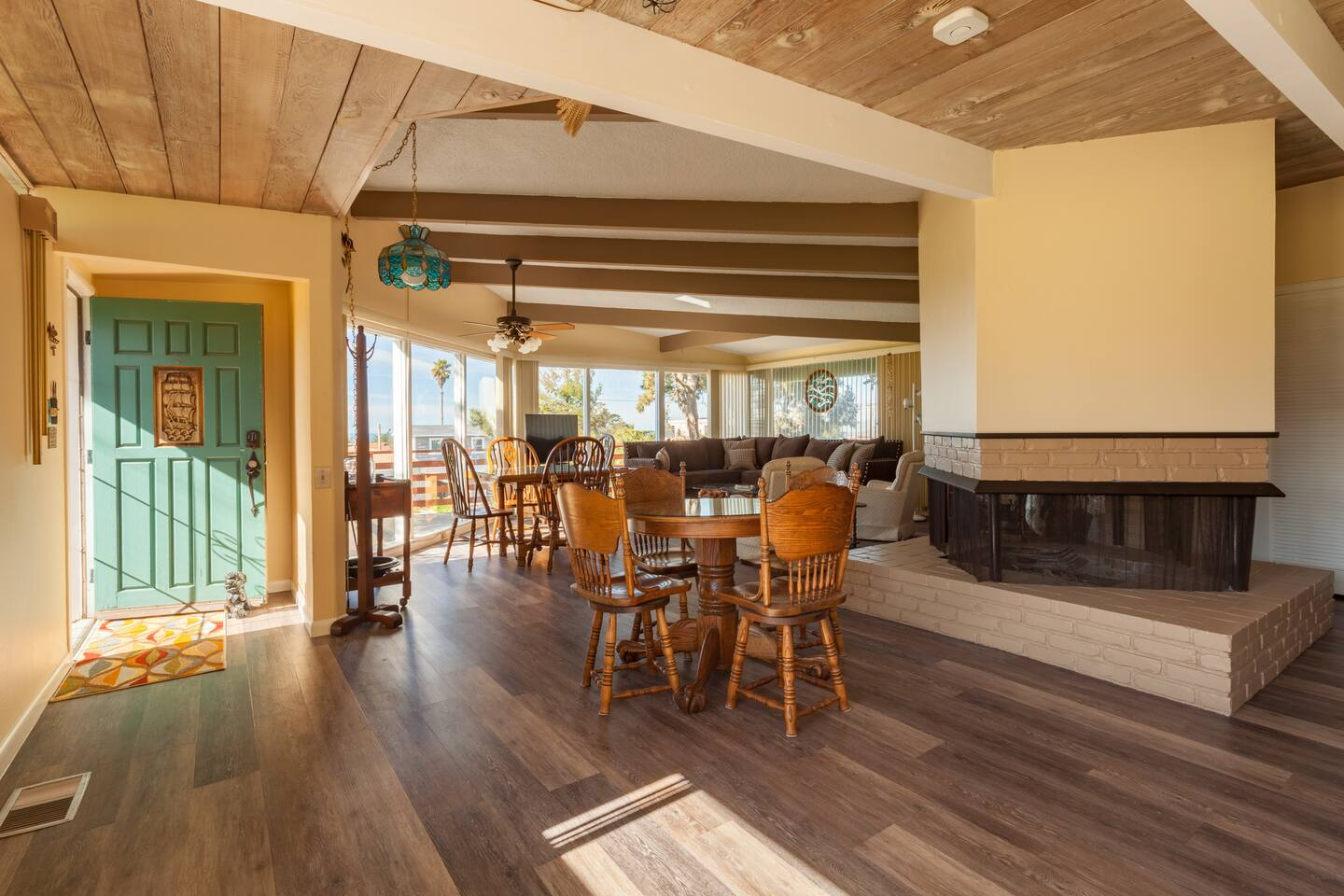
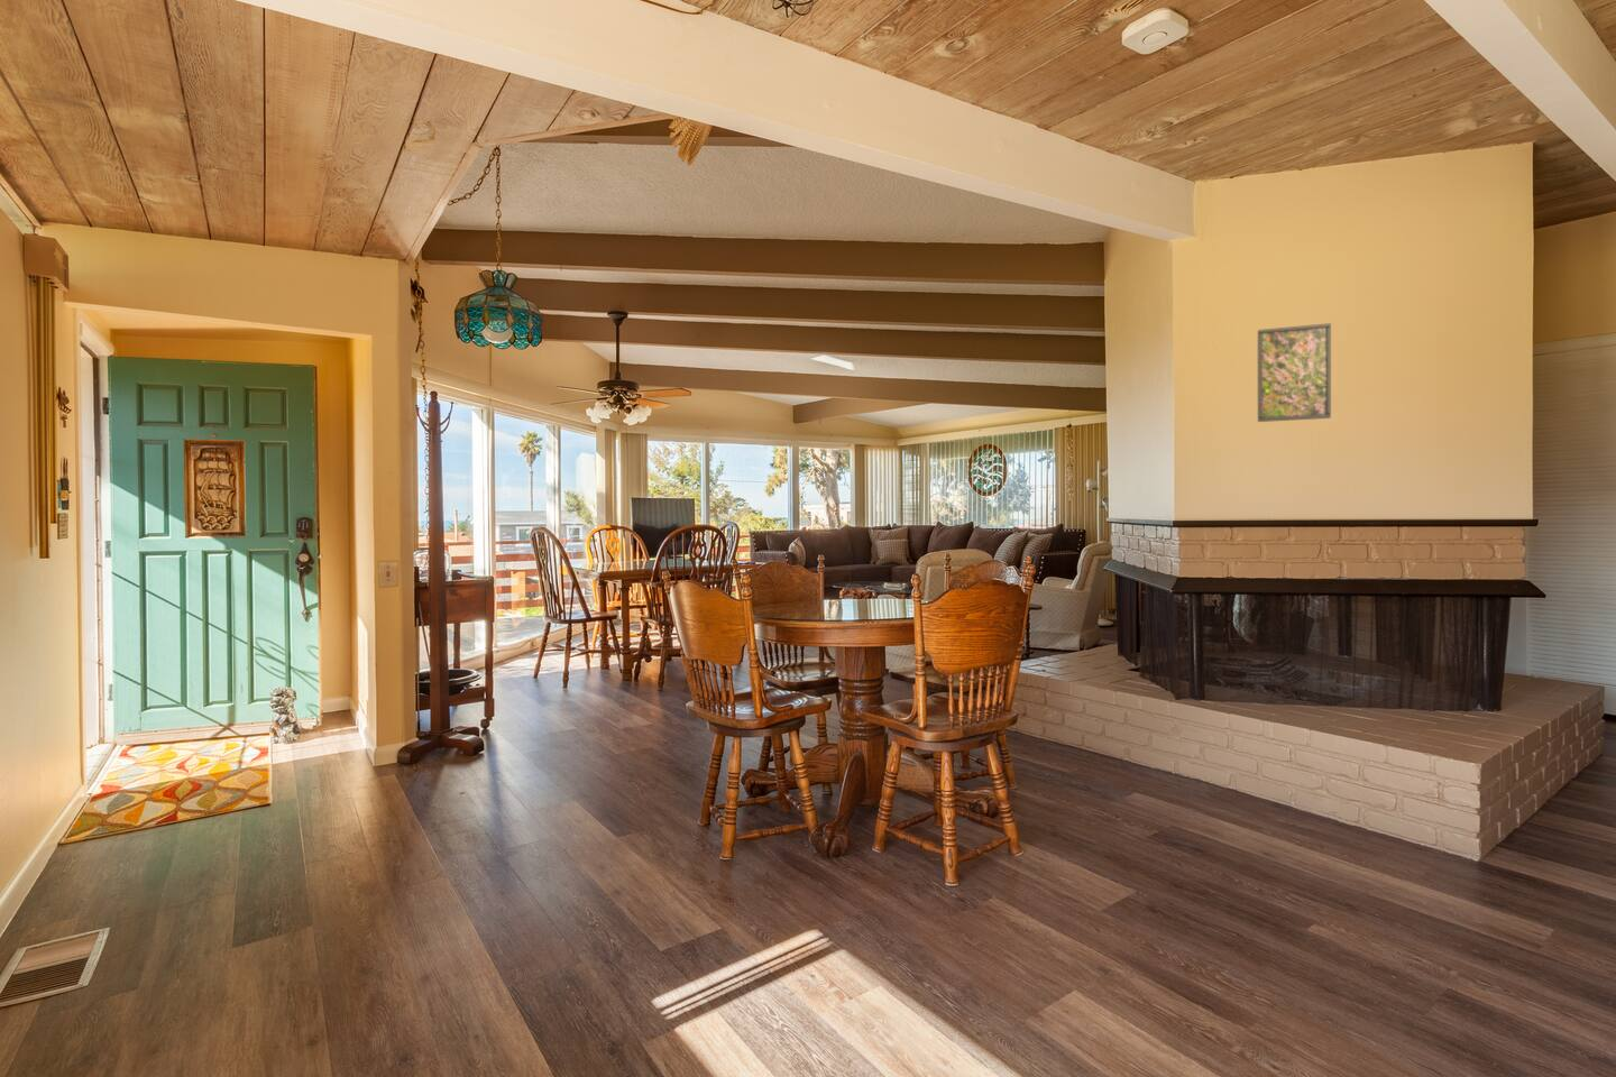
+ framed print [1256,322,1332,423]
